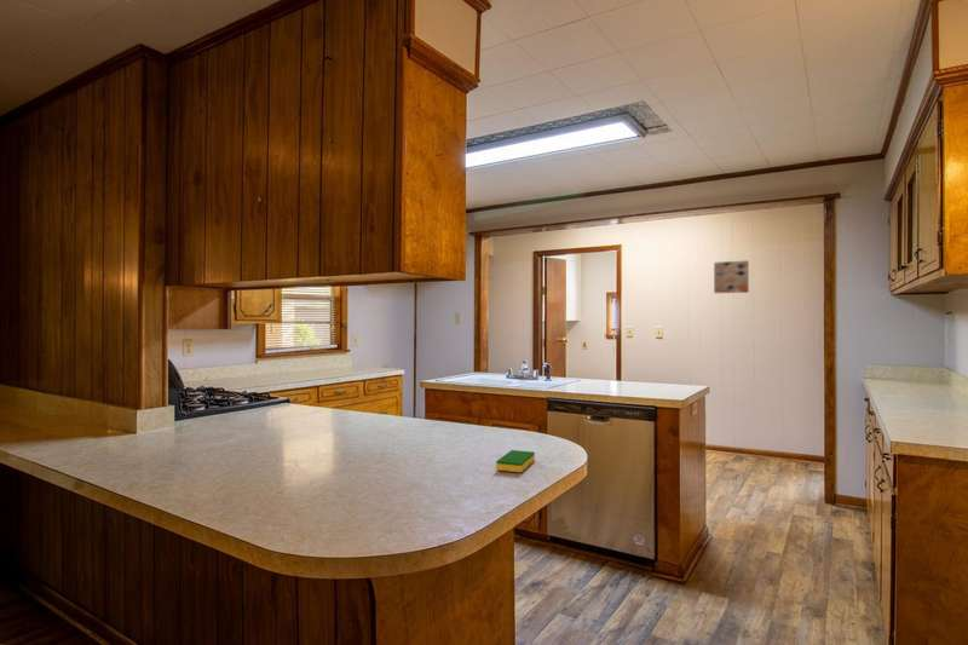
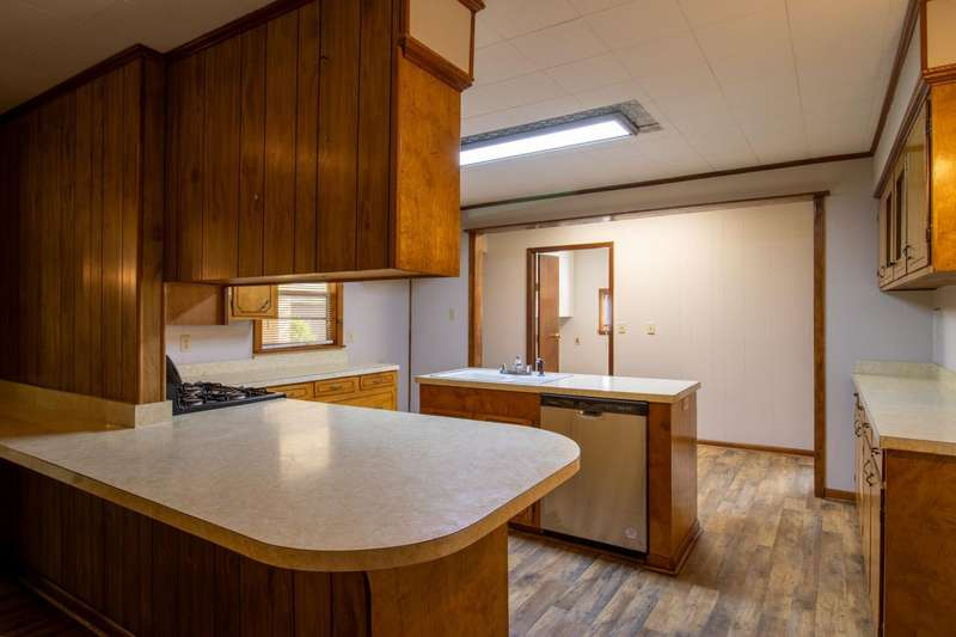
- dish sponge [495,449,536,473]
- wall art [713,259,750,294]
